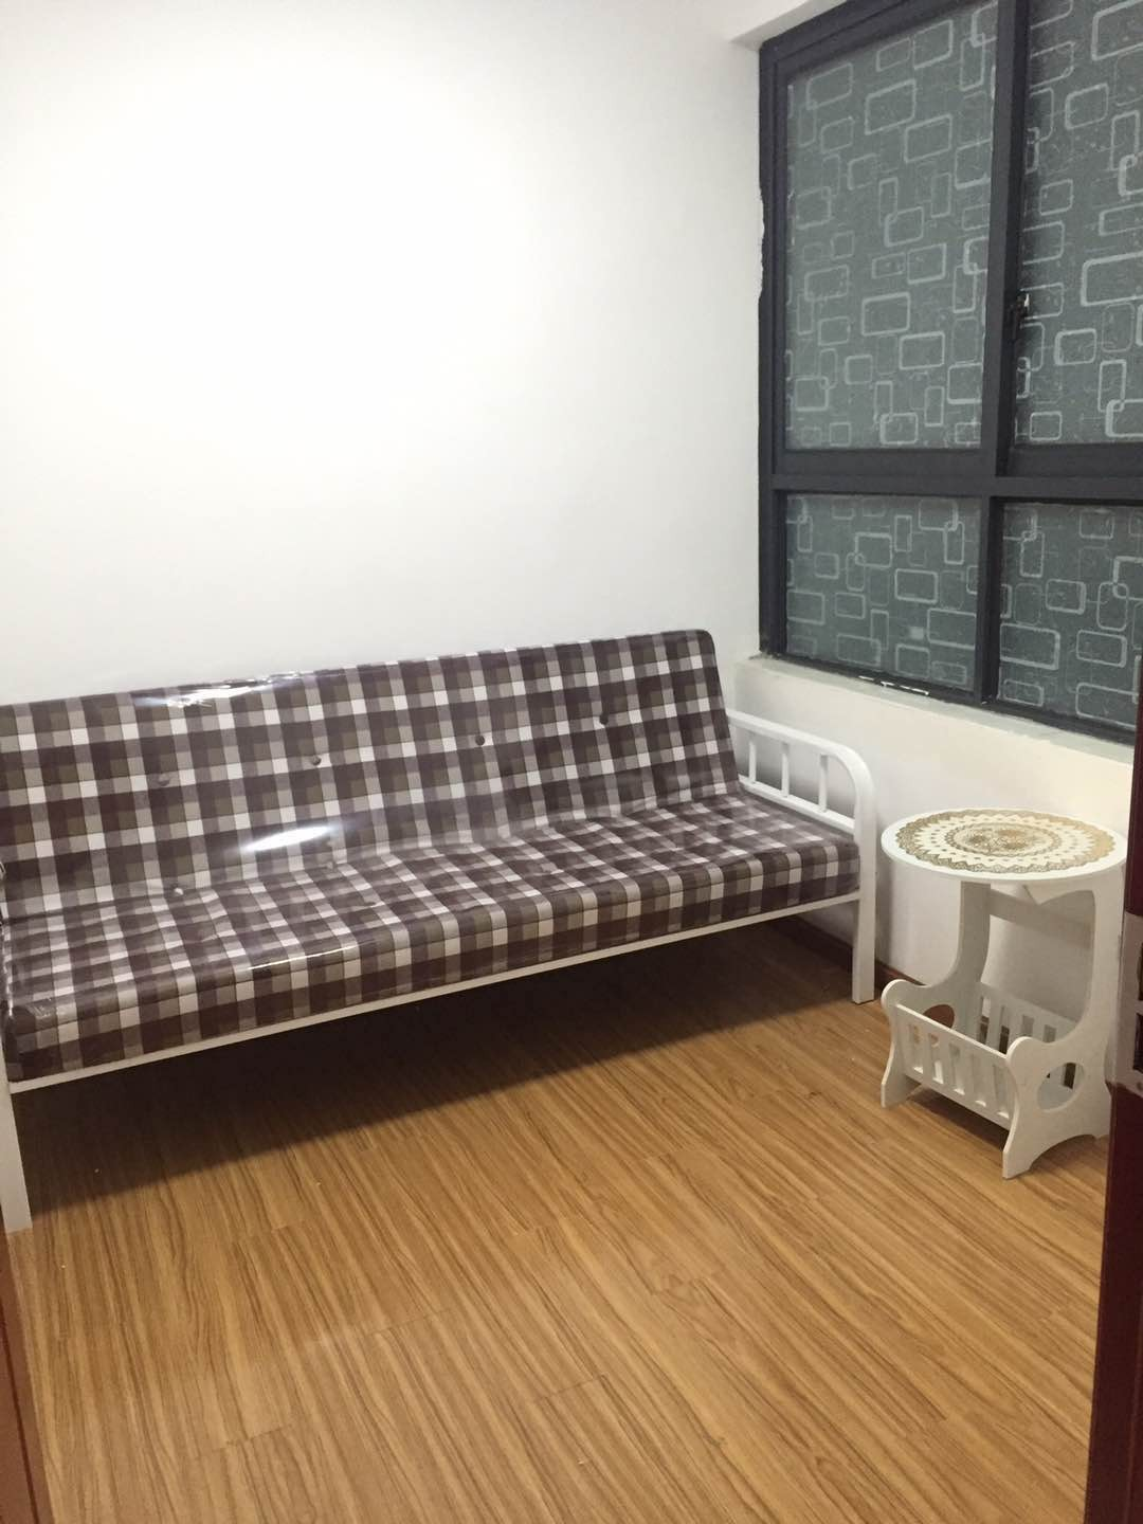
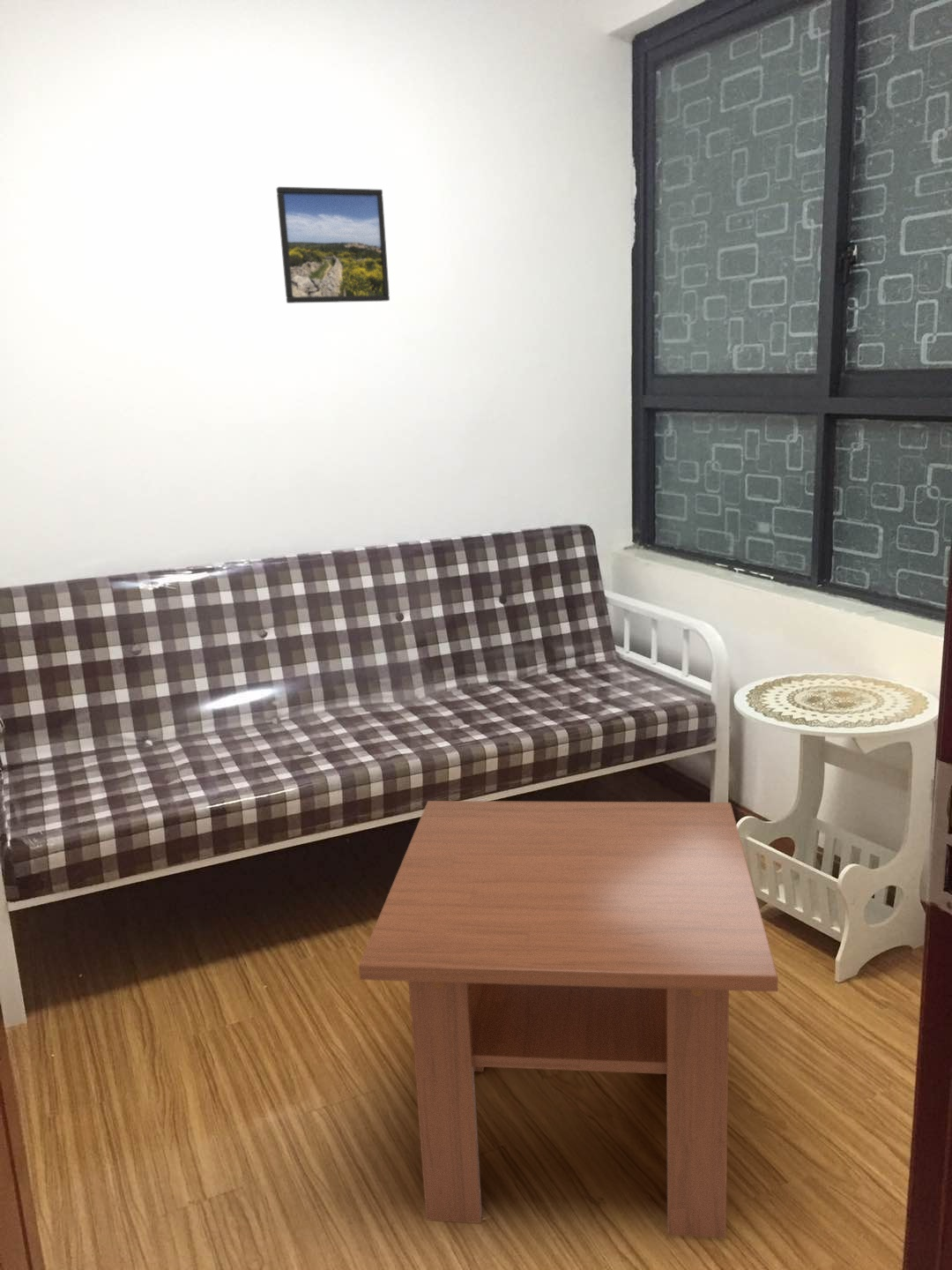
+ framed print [276,186,390,304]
+ coffee table [358,800,779,1239]
